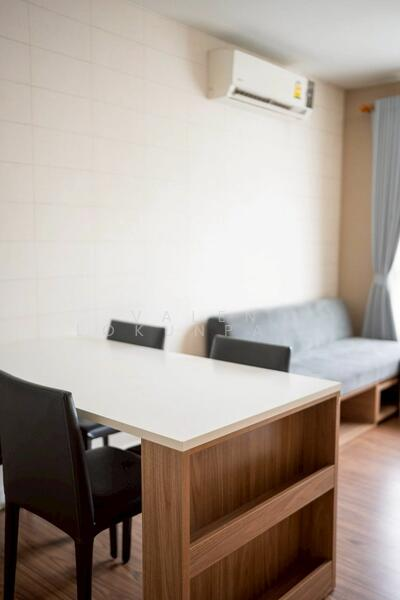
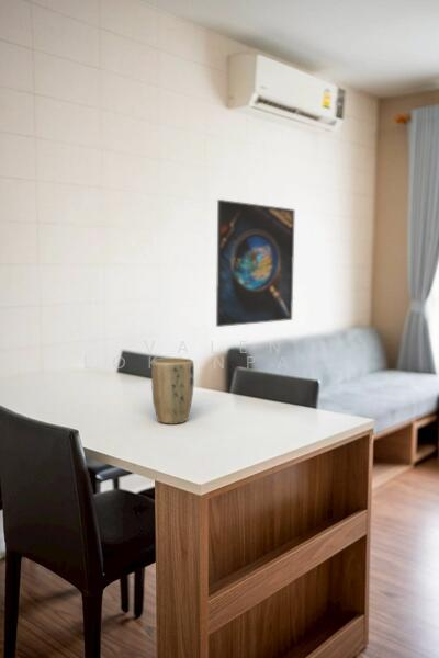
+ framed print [215,198,296,328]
+ plant pot [150,356,195,426]
